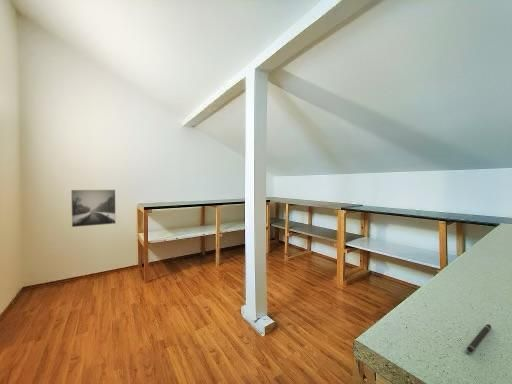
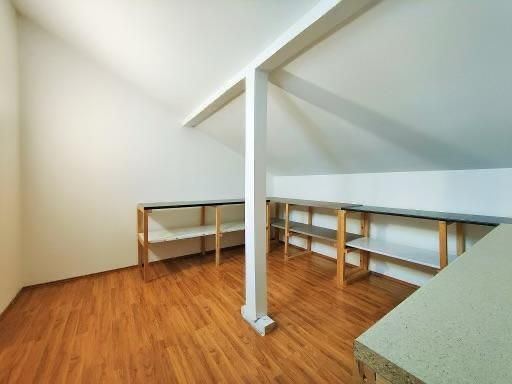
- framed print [70,189,117,228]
- pen [466,323,492,353]
